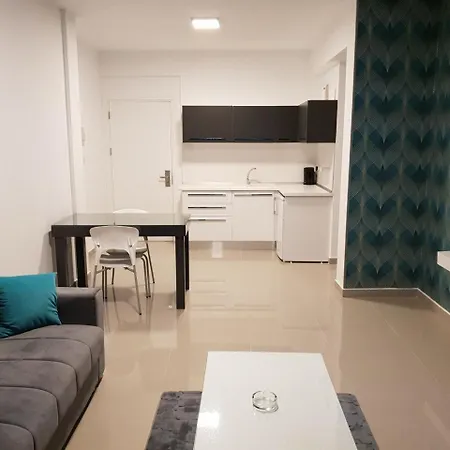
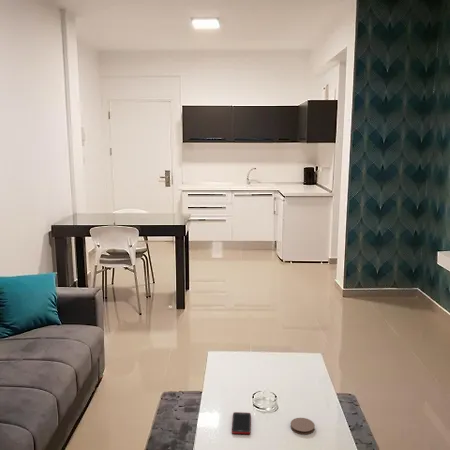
+ cell phone [231,411,252,435]
+ coaster [289,417,316,436]
